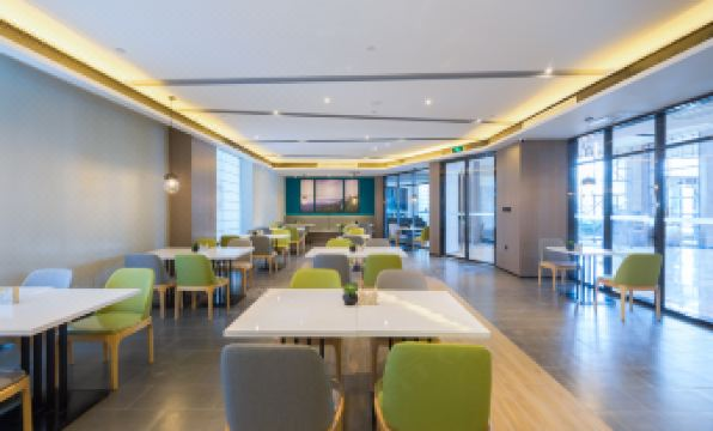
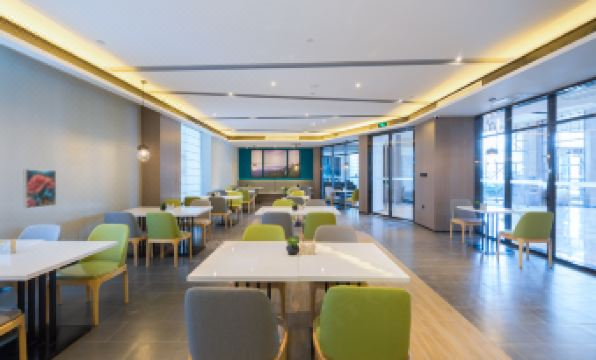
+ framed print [23,168,57,210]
